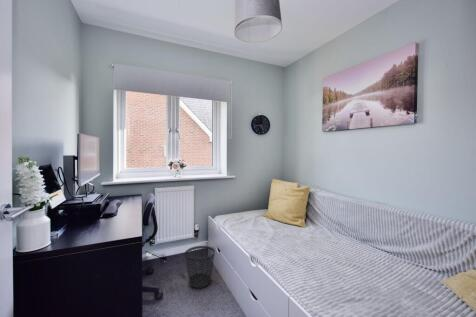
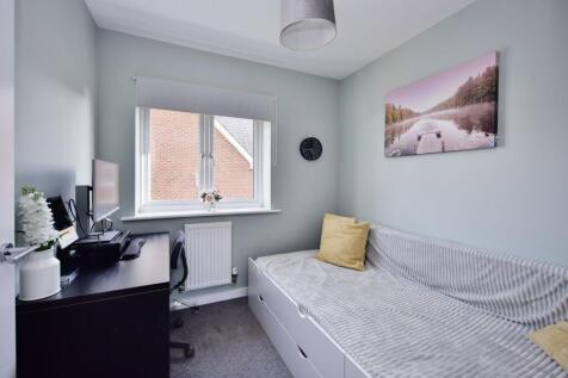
- wastebasket [184,245,216,289]
